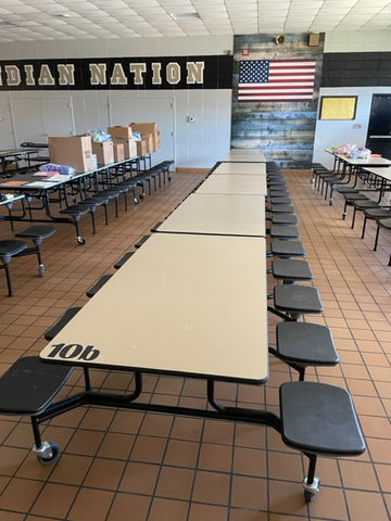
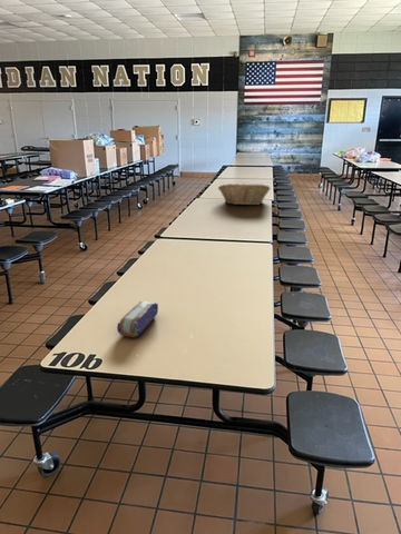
+ pencil case [116,300,159,338]
+ fruit basket [217,182,271,206]
